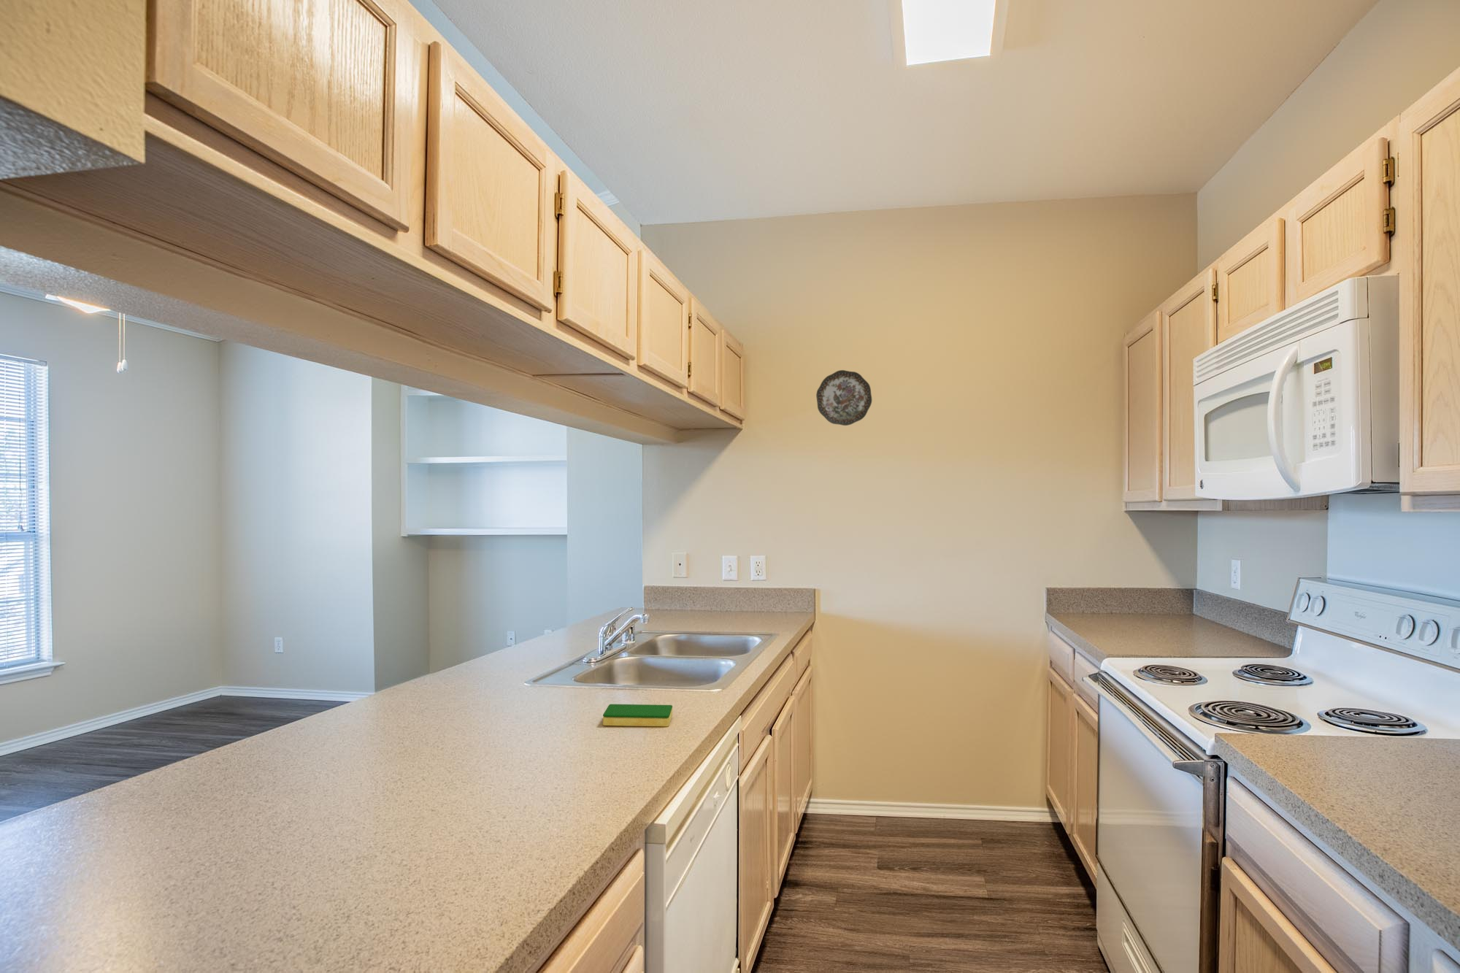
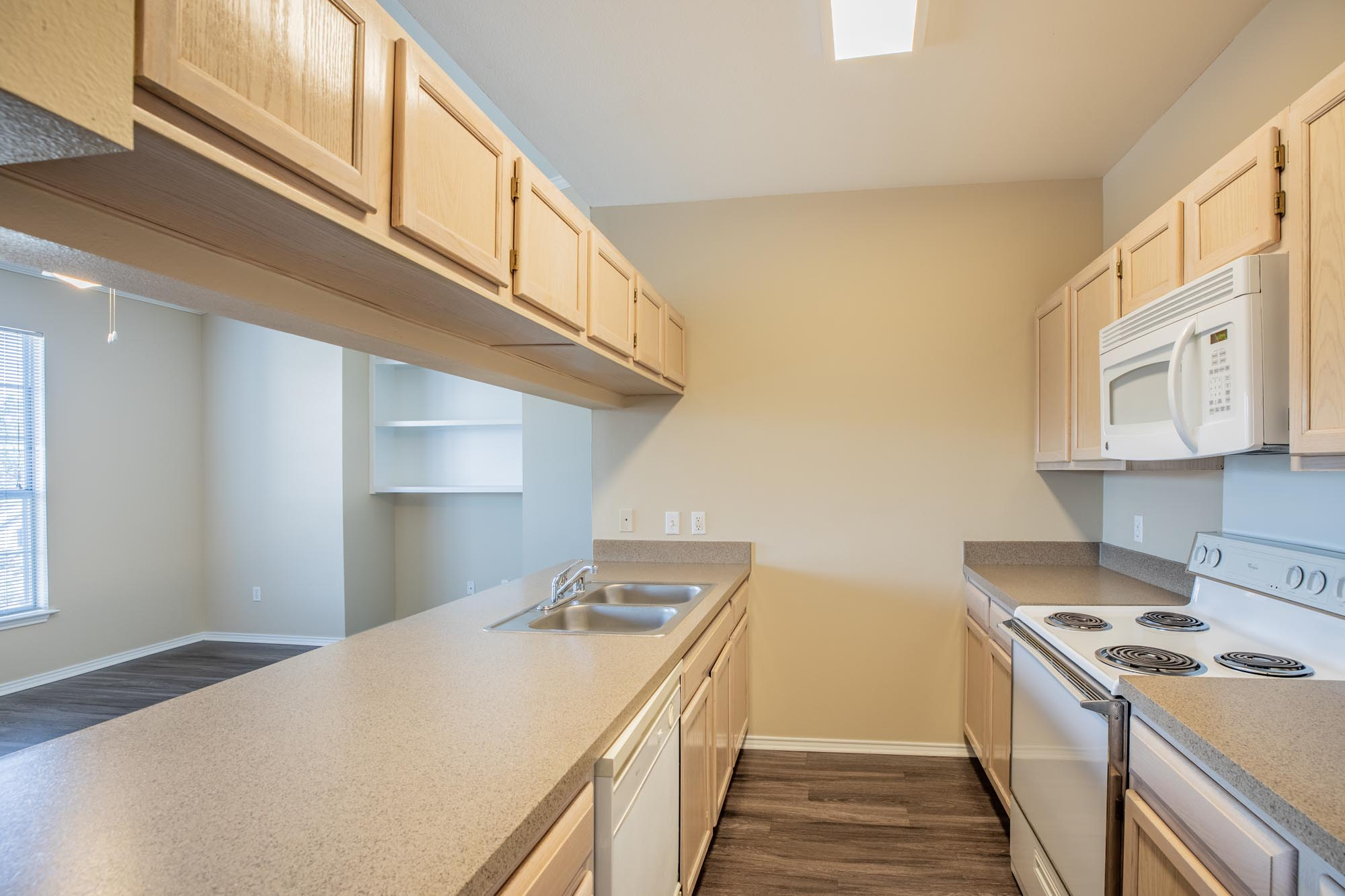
- dish sponge [602,704,673,726]
- decorative plate [815,369,873,427]
